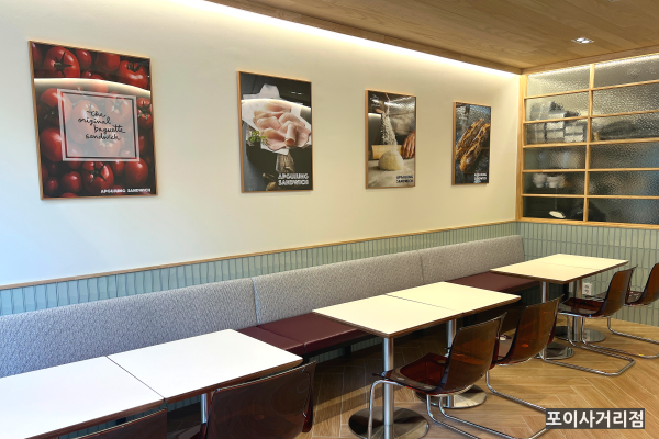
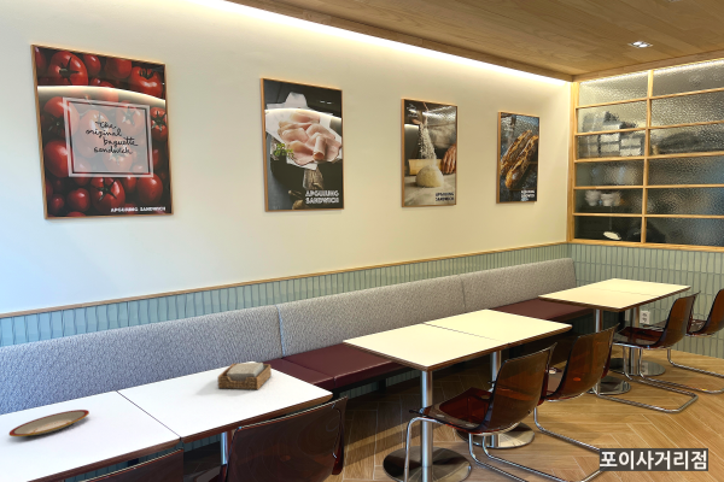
+ napkin holder [216,362,273,390]
+ plate [7,408,91,437]
